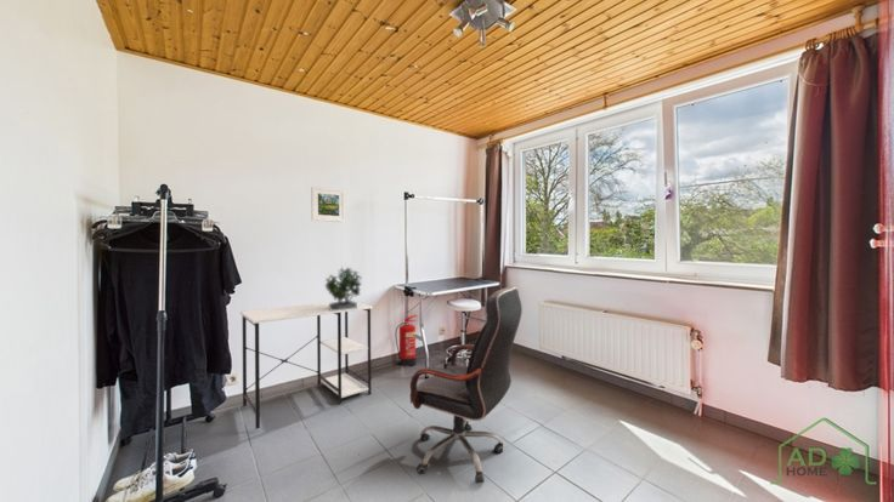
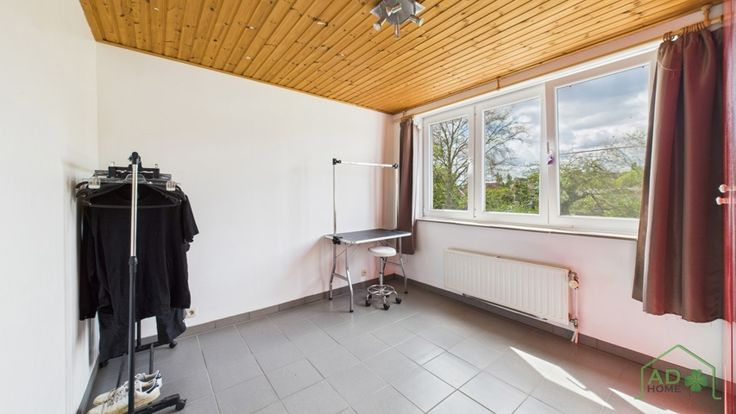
- office chair [409,286,524,485]
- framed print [310,186,346,223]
- desk [239,300,374,430]
- potted plant [324,267,363,310]
- fire extinguisher [395,314,419,367]
